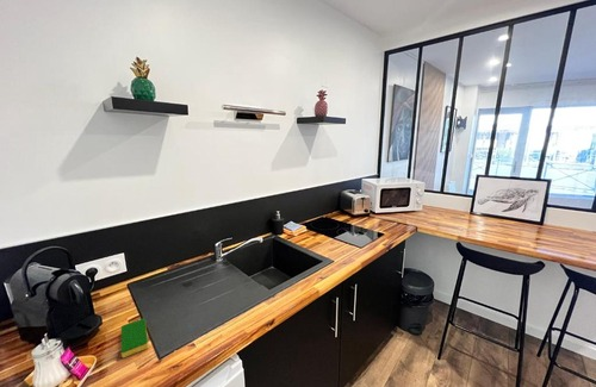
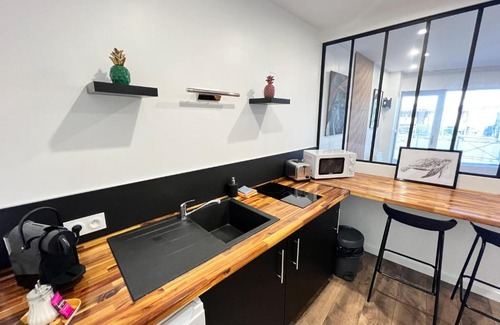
- dish sponge [120,317,150,358]
